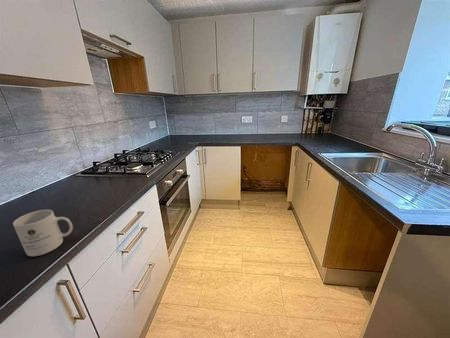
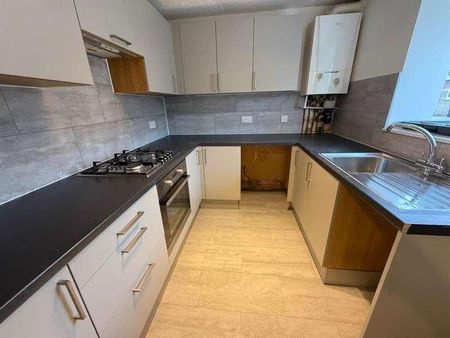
- mug [12,209,74,257]
